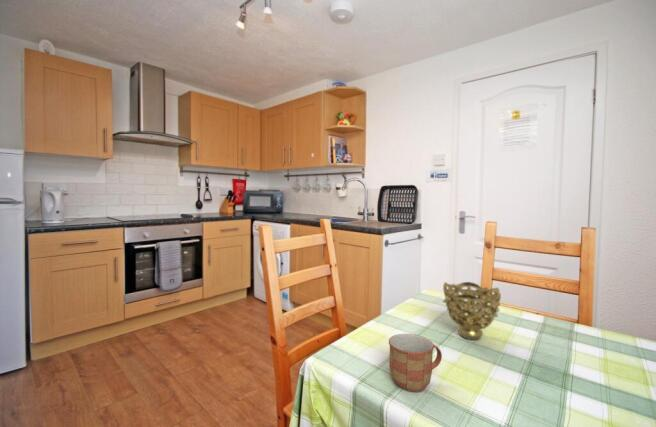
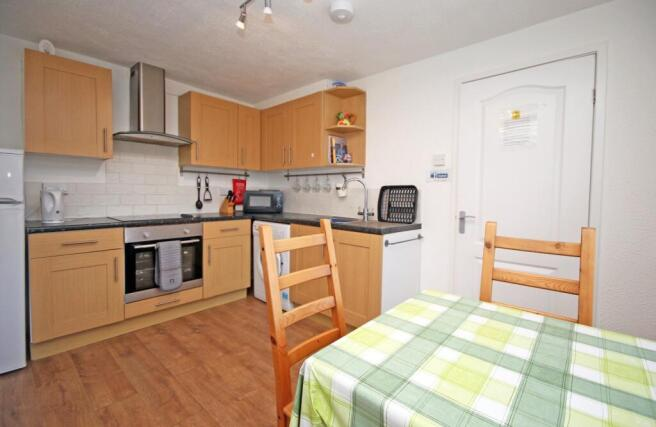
- decorative bowl [442,281,502,341]
- mug [388,333,443,393]
